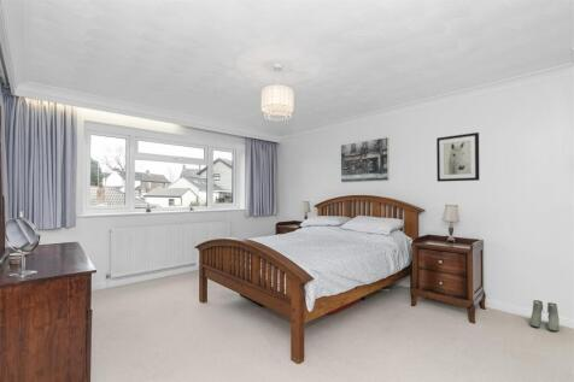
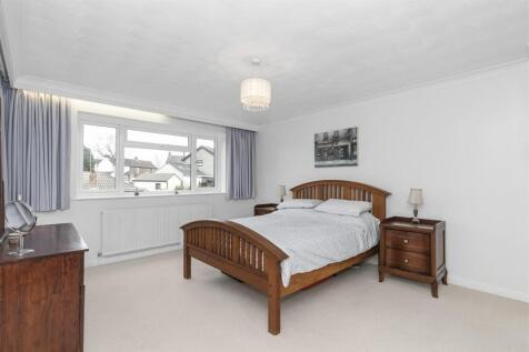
- wall art [435,131,480,183]
- boots [529,299,561,333]
